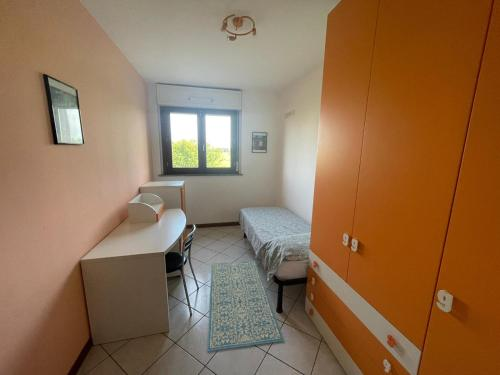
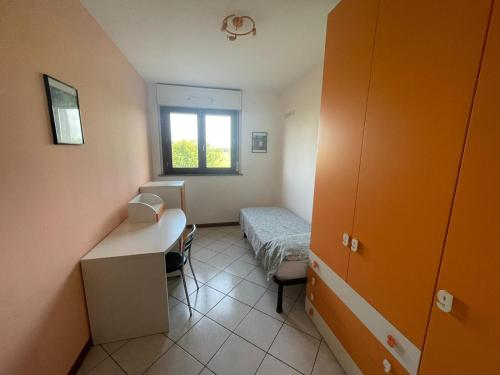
- rug [206,260,285,352]
